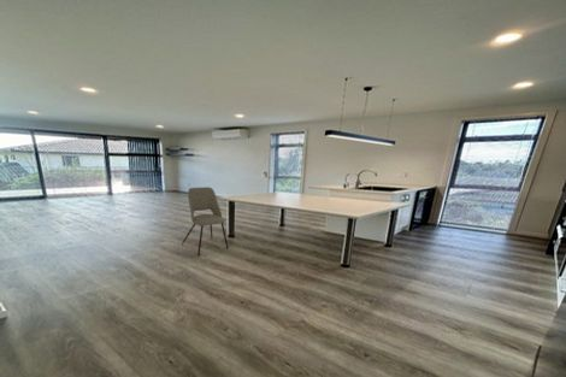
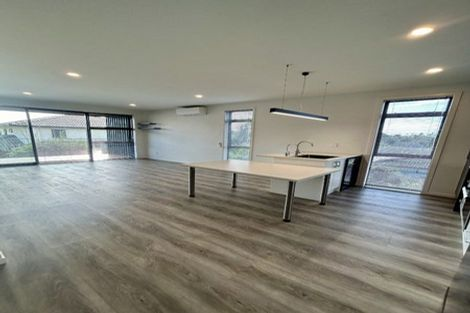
- dining chair [181,185,230,258]
